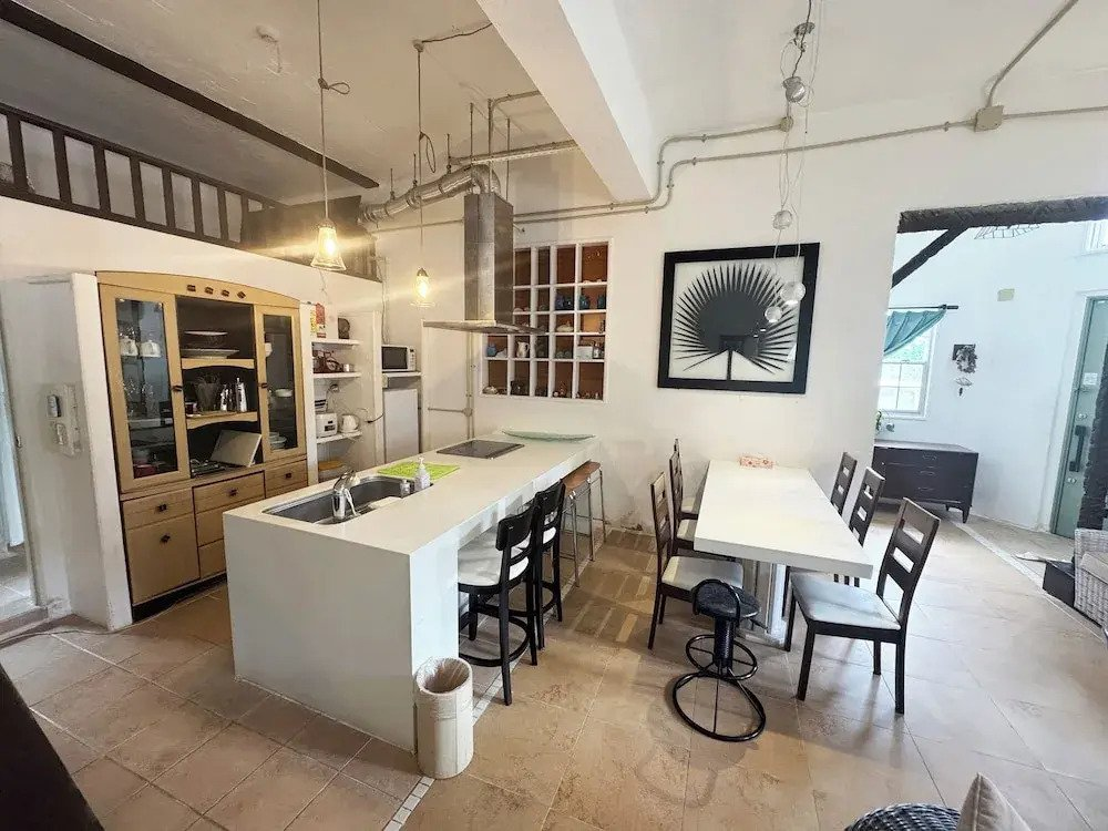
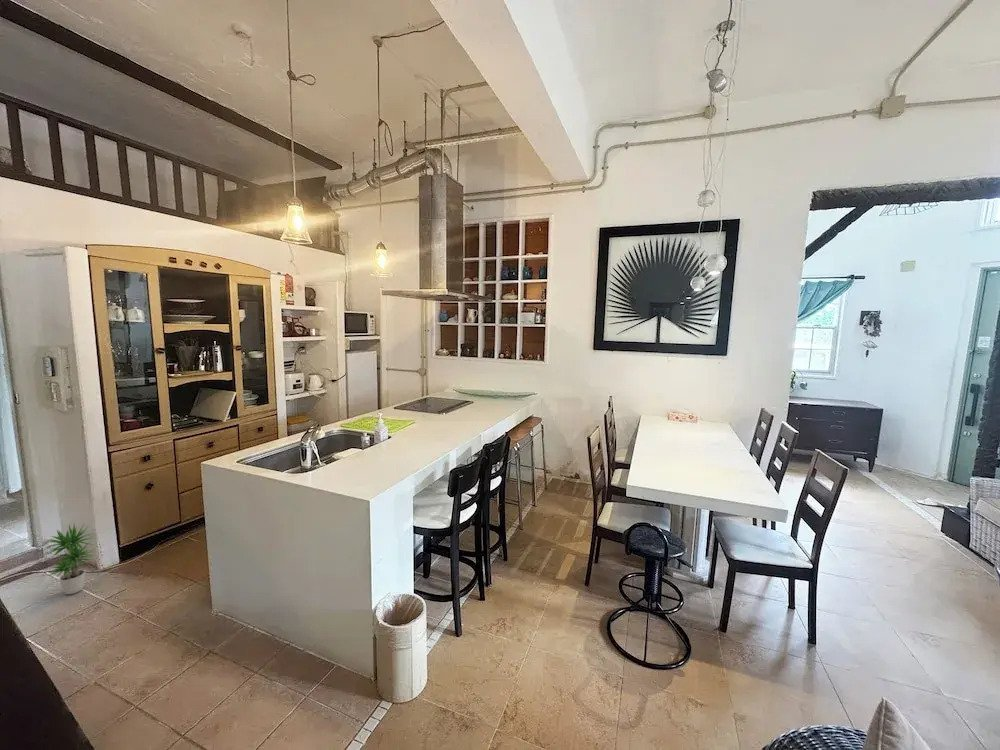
+ potted plant [41,523,98,595]
